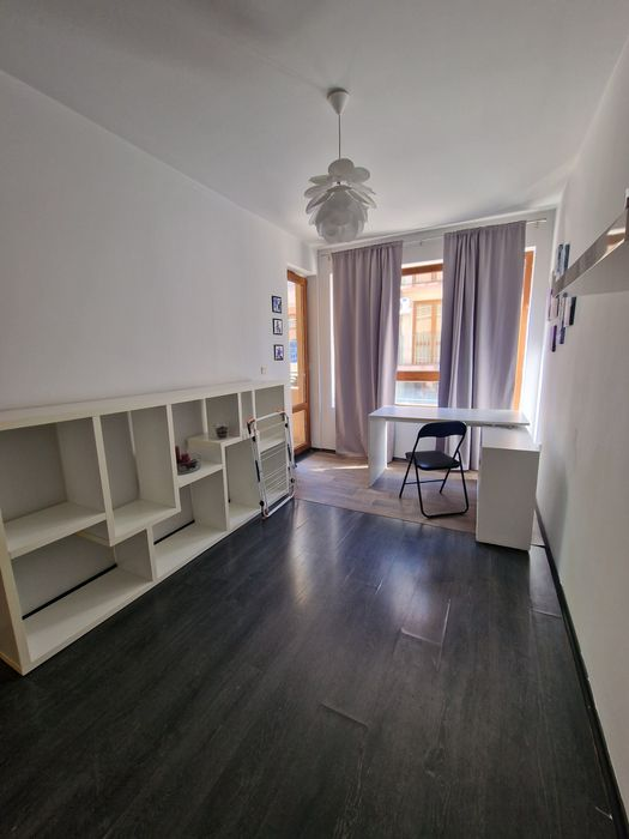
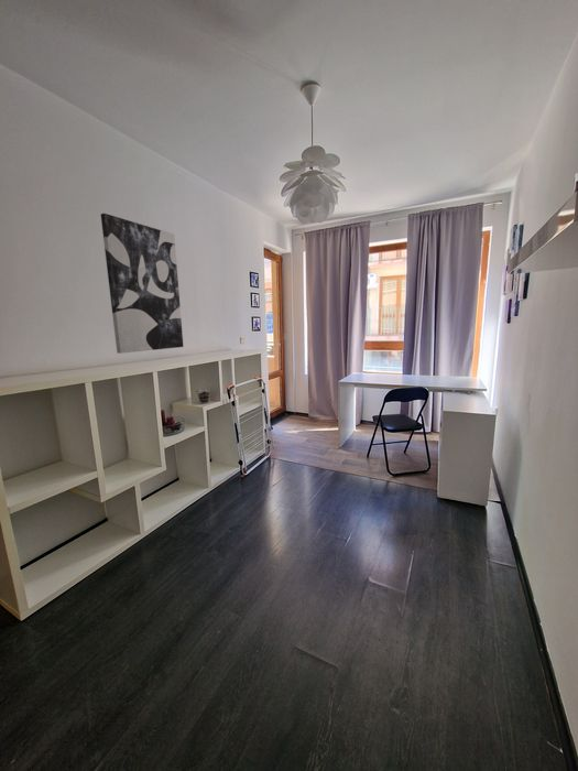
+ wall art [100,213,184,355]
